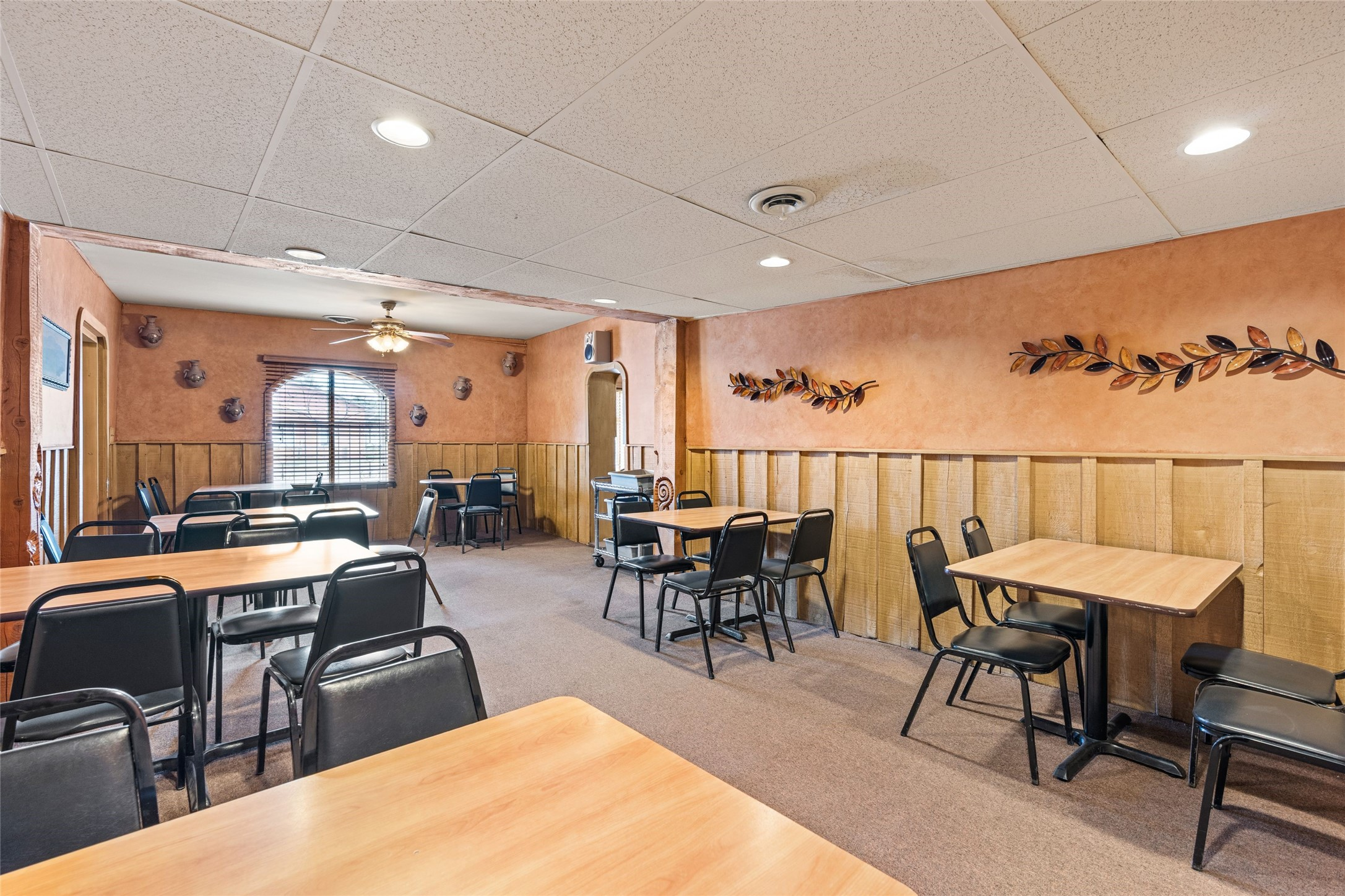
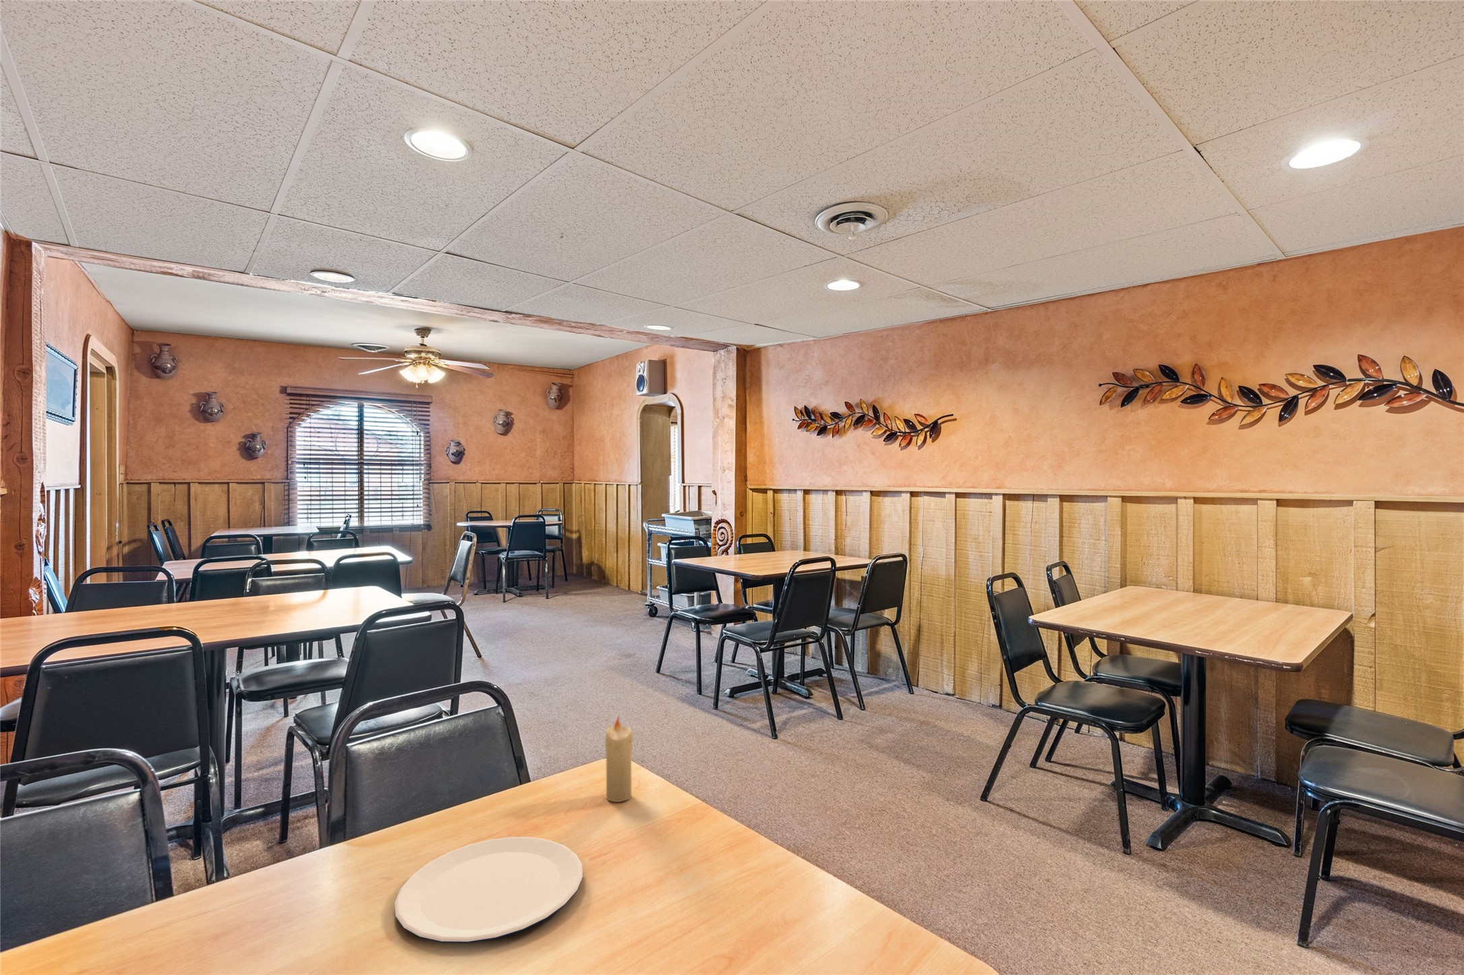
+ candle [604,715,633,803]
+ plate [394,837,583,945]
